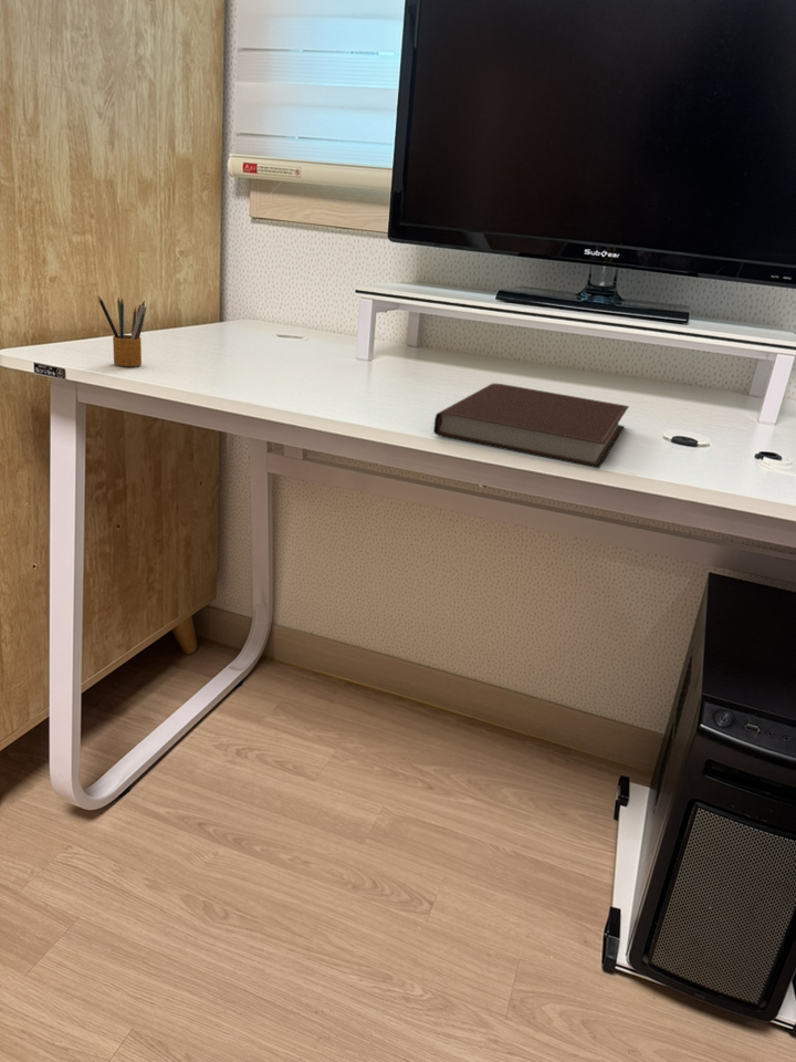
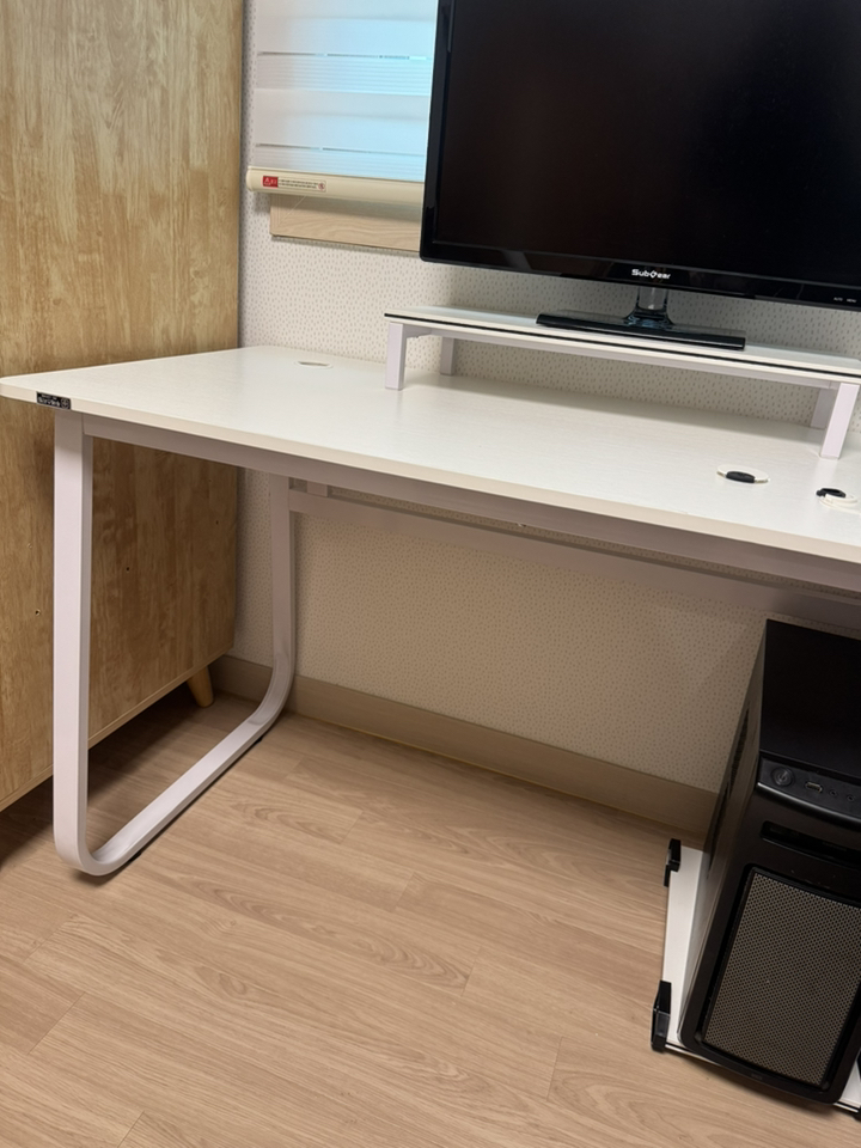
- notebook [432,383,630,470]
- pencil box [97,295,148,367]
